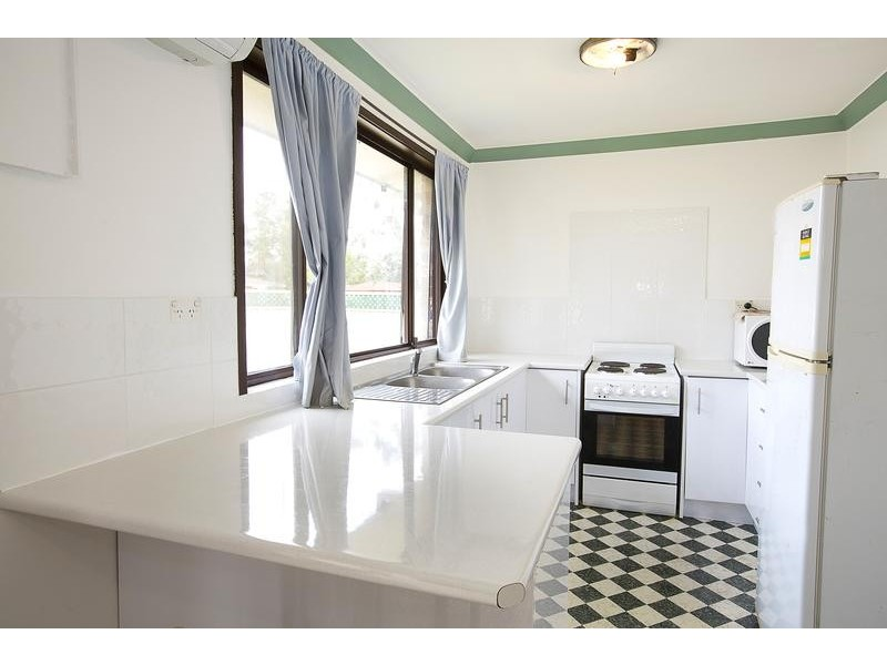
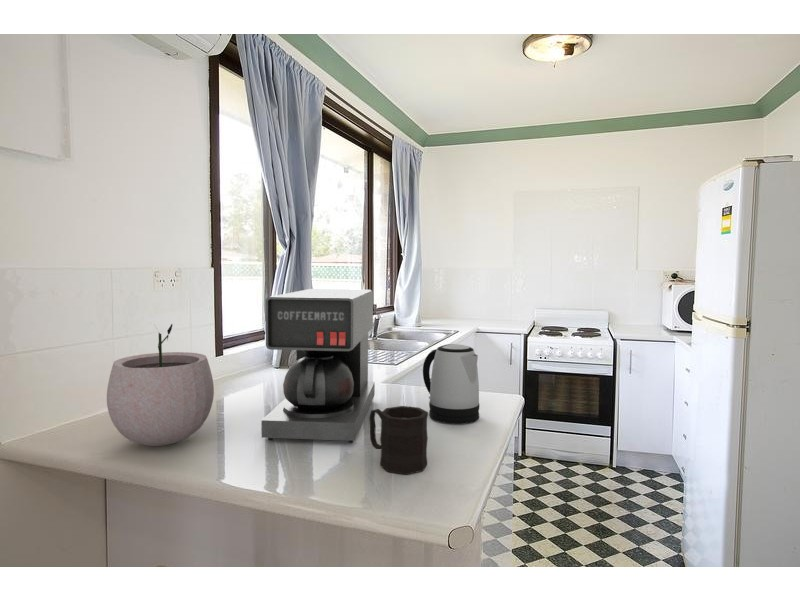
+ mug [368,405,429,476]
+ coffee maker [261,288,376,444]
+ plant pot [106,323,215,447]
+ kettle [422,343,480,425]
